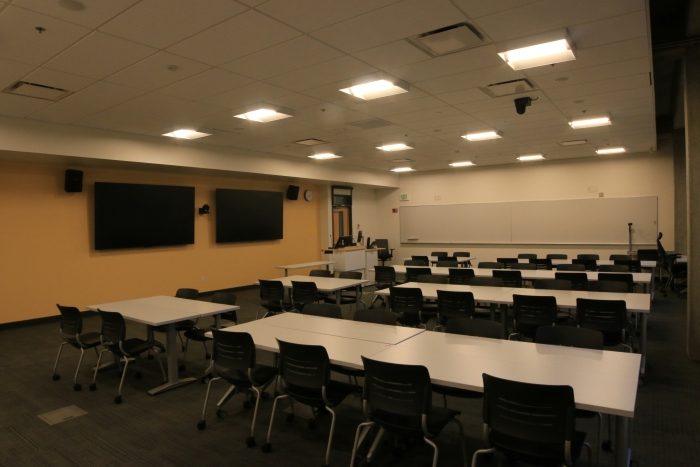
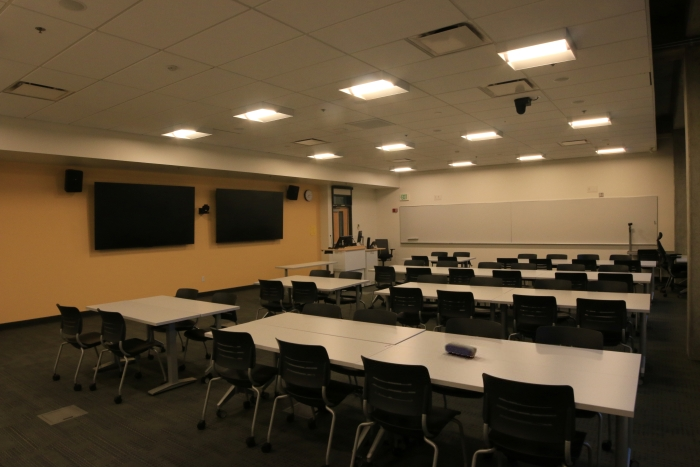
+ pencil case [444,341,478,359]
